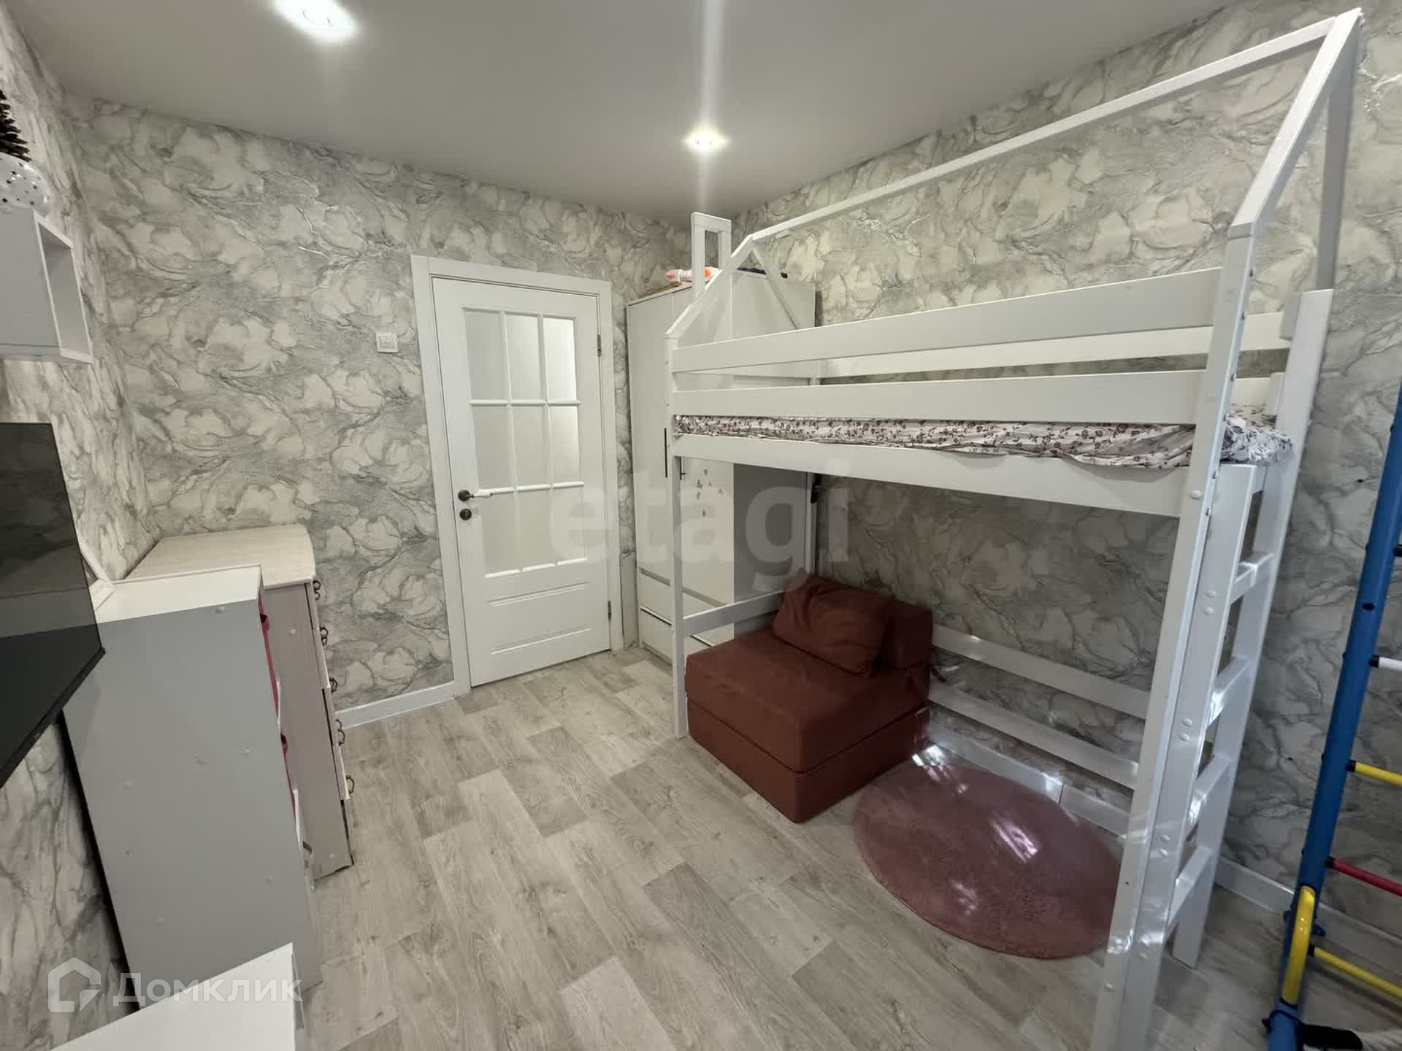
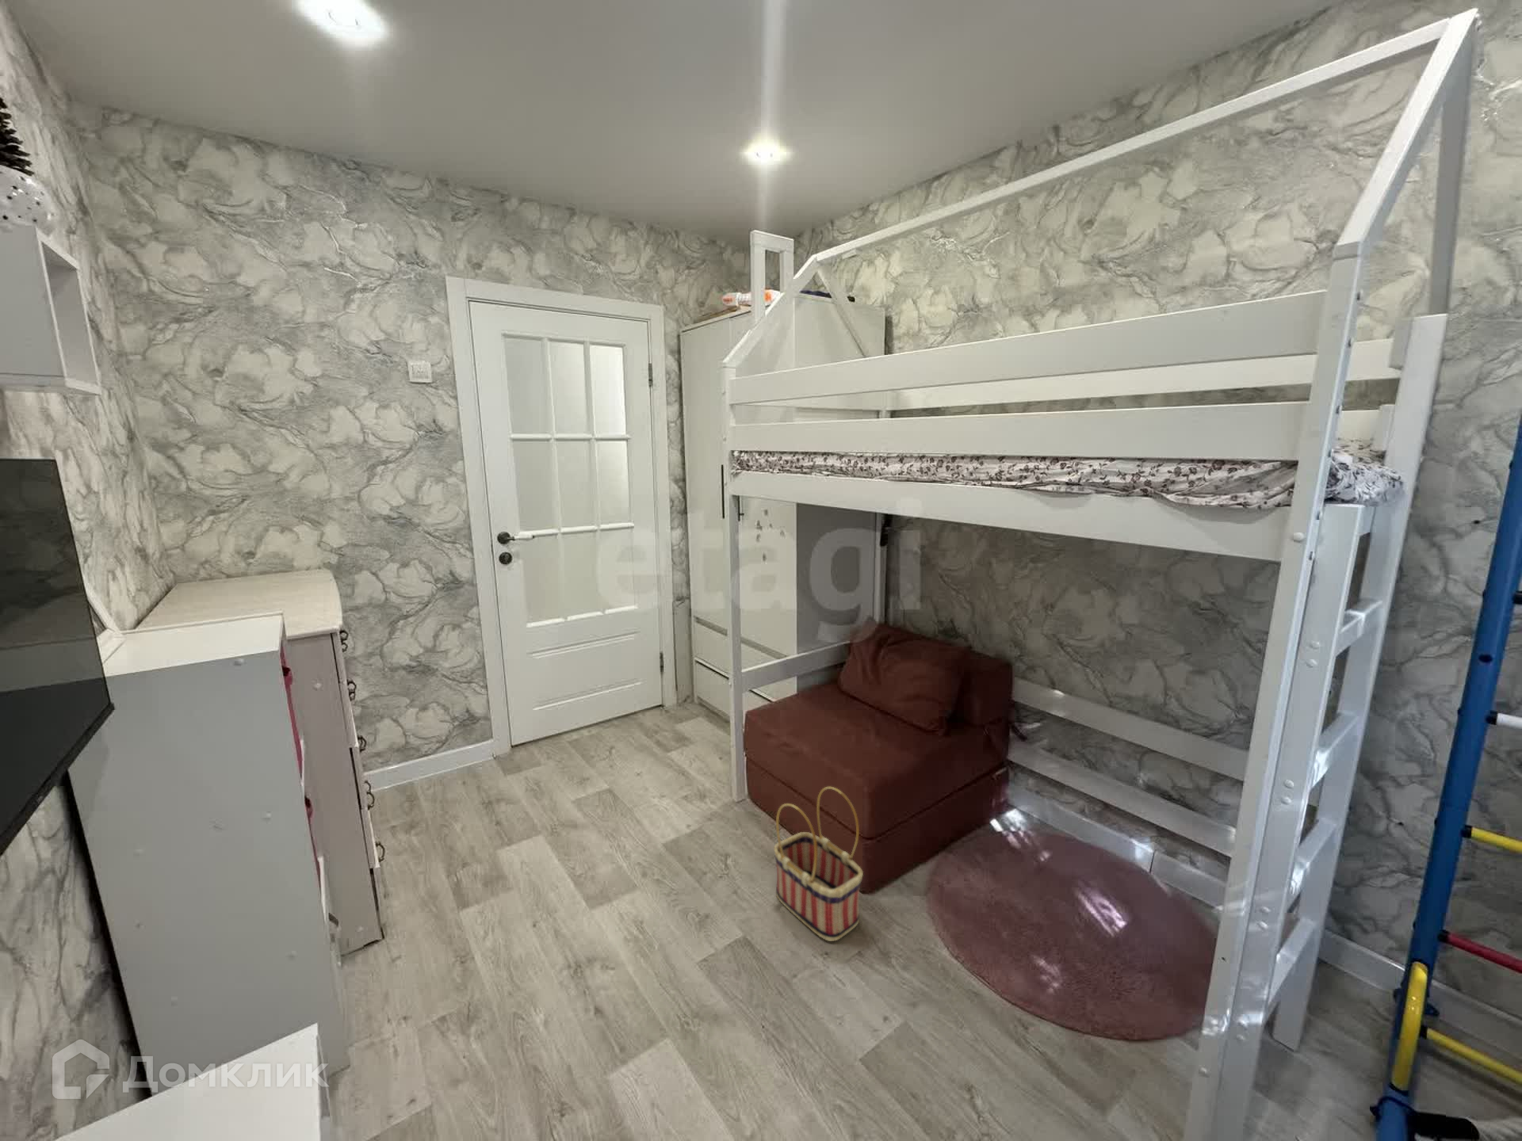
+ basket [773,786,864,942]
